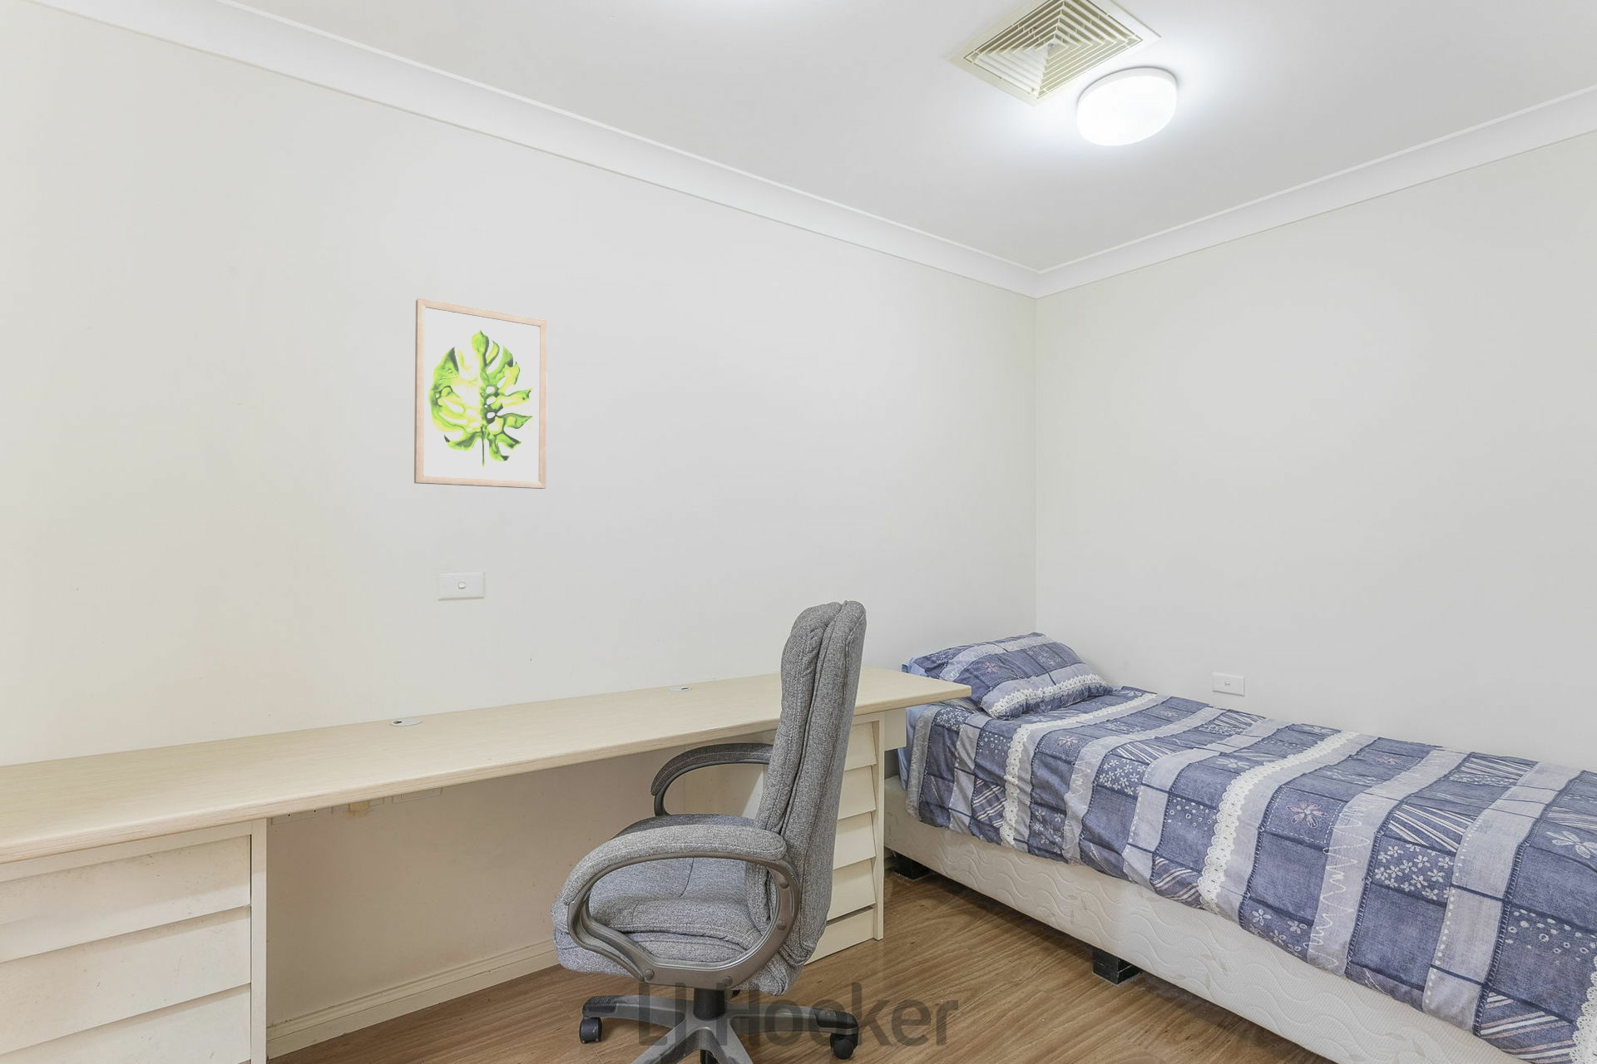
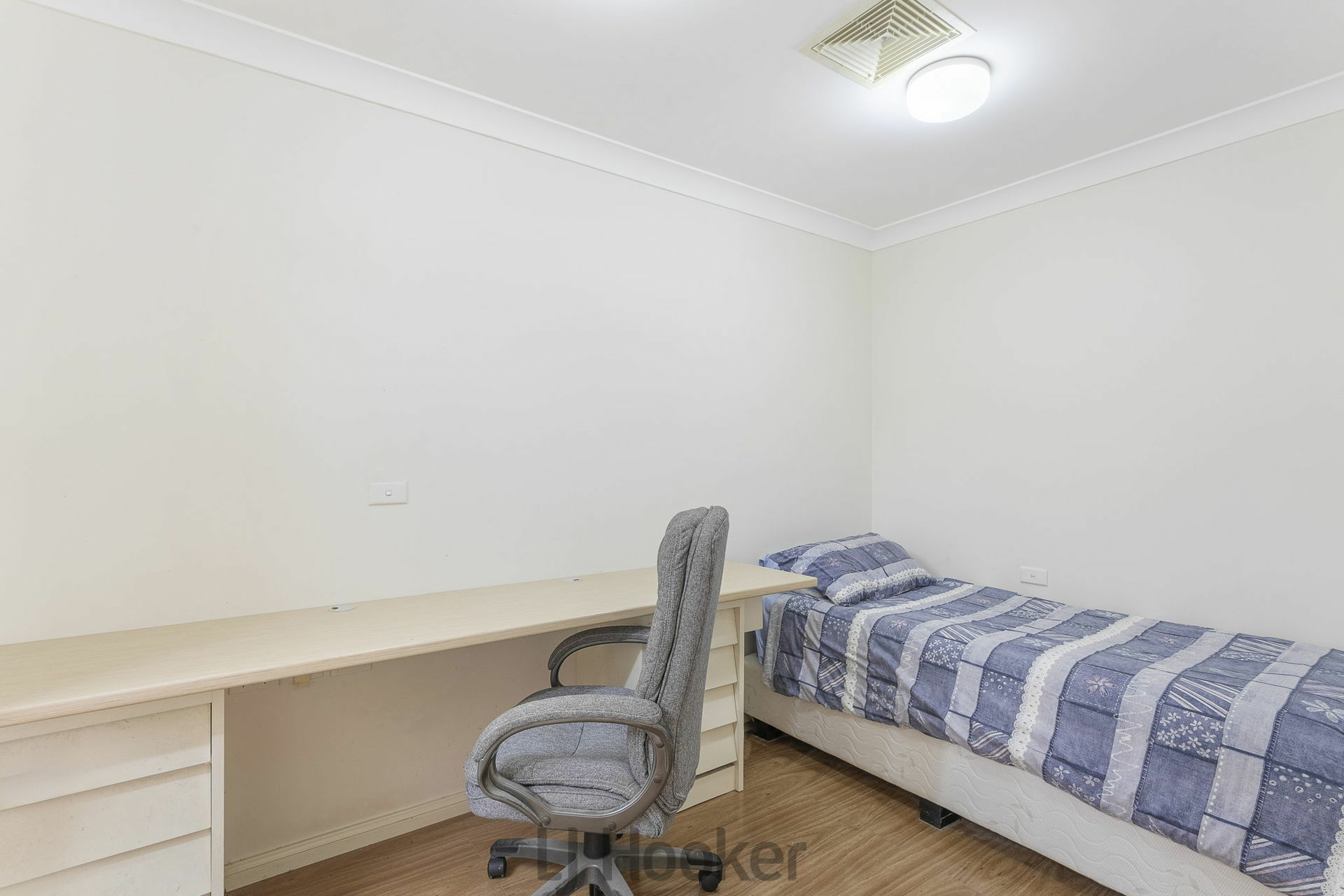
- wall art [414,298,548,489]
